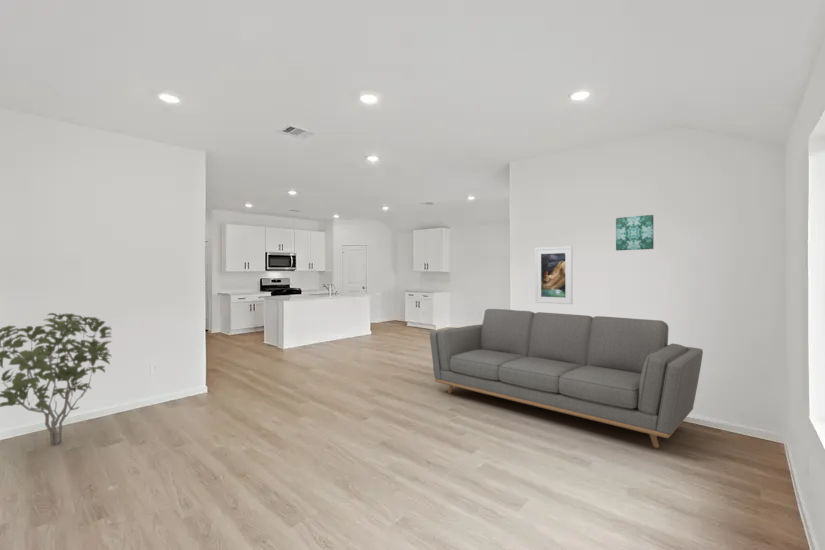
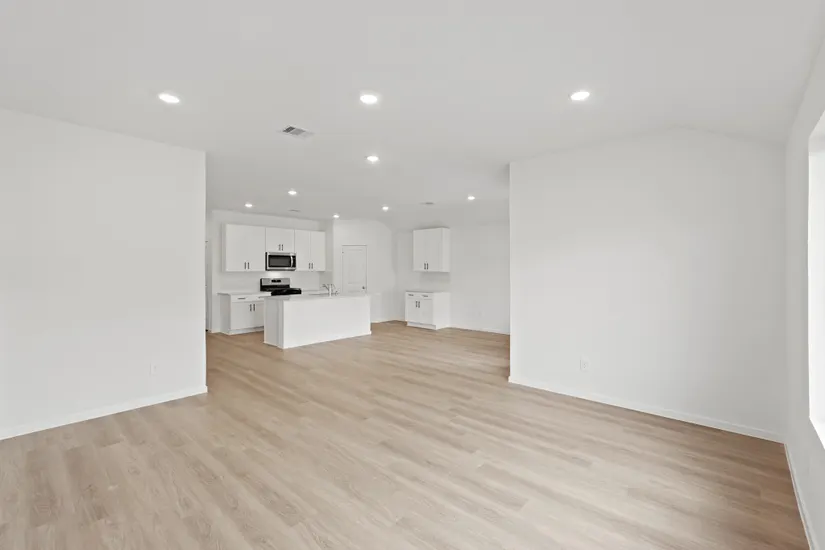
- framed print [534,245,574,305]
- wall art [615,214,655,251]
- sofa [429,308,704,449]
- shrub [0,312,113,446]
